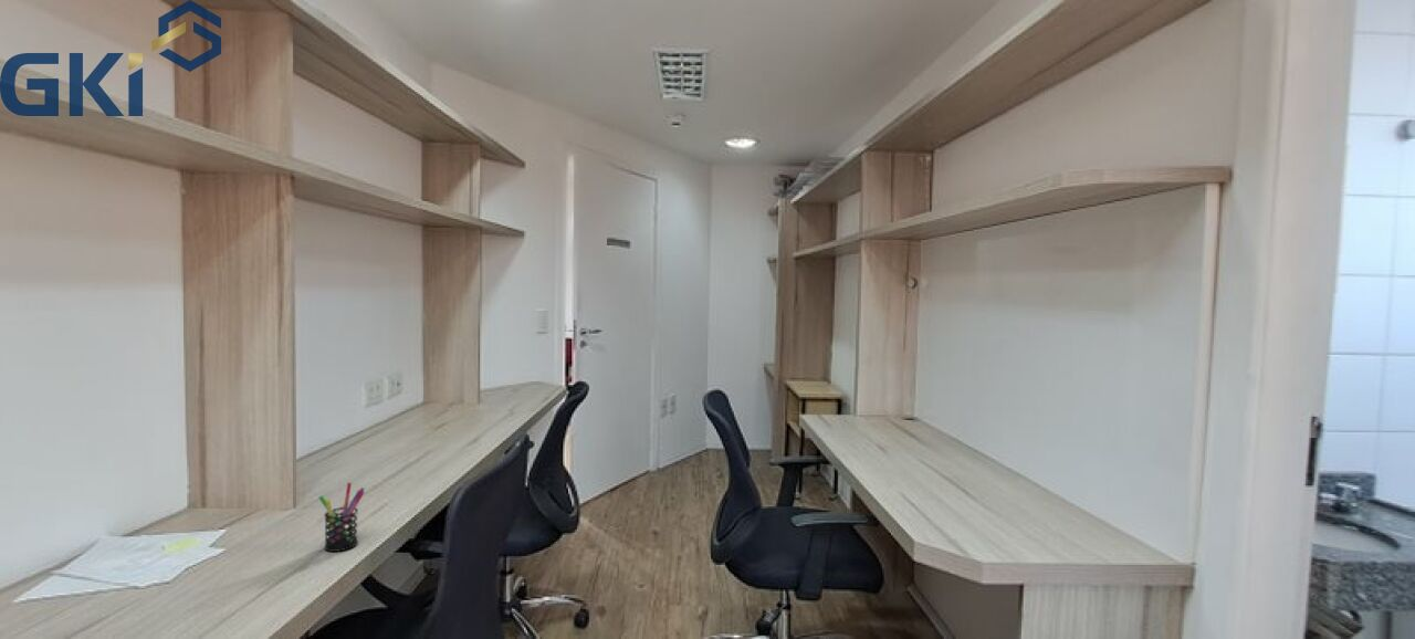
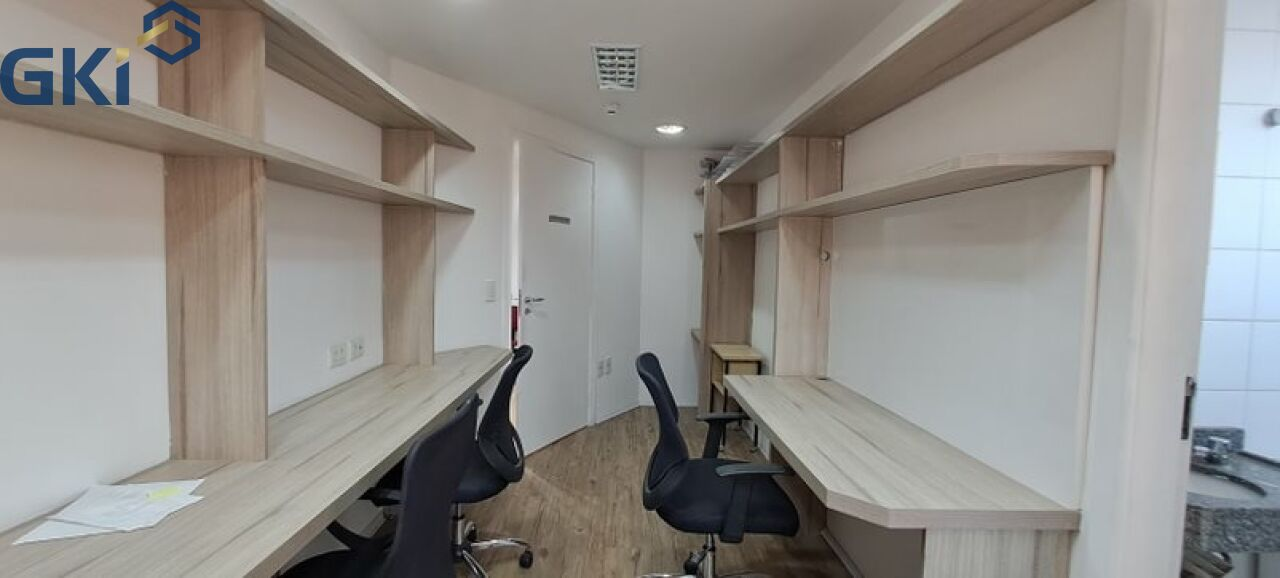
- pen holder [317,482,366,553]
